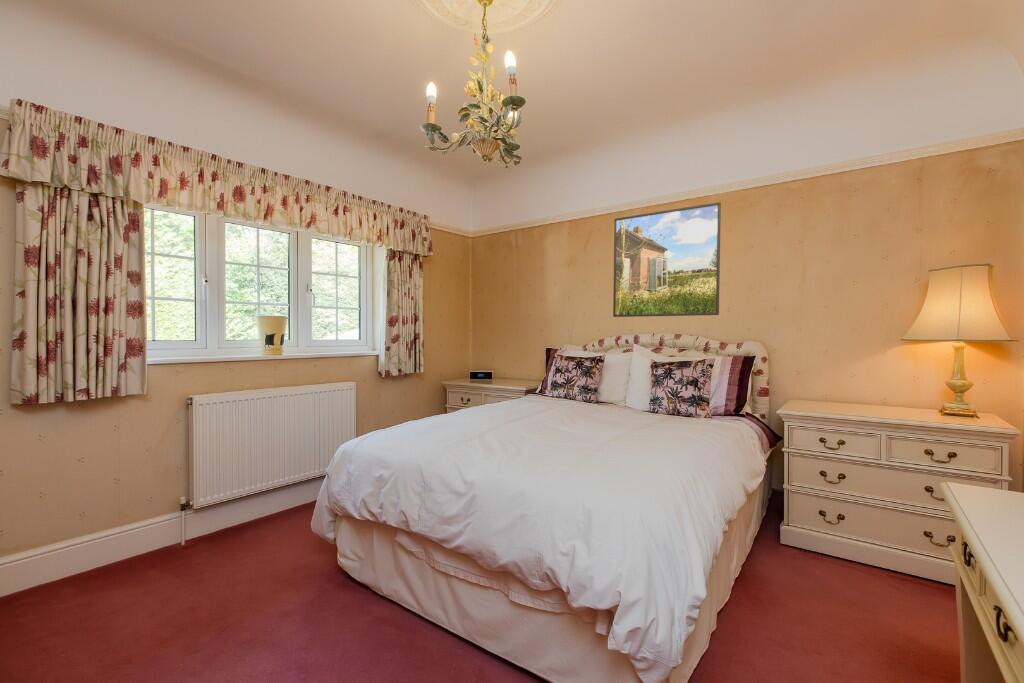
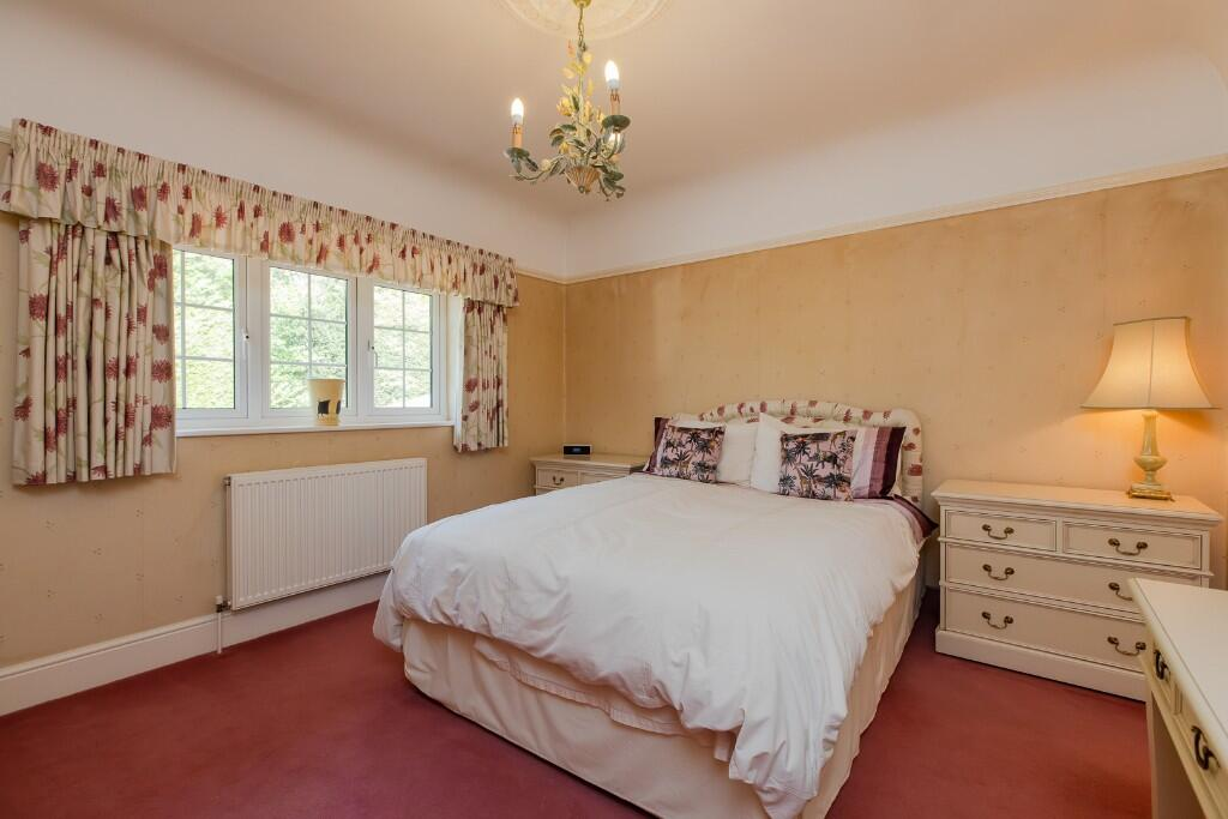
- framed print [612,201,722,318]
